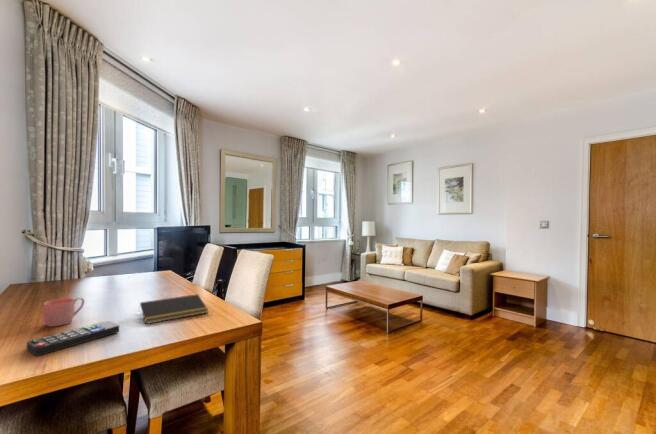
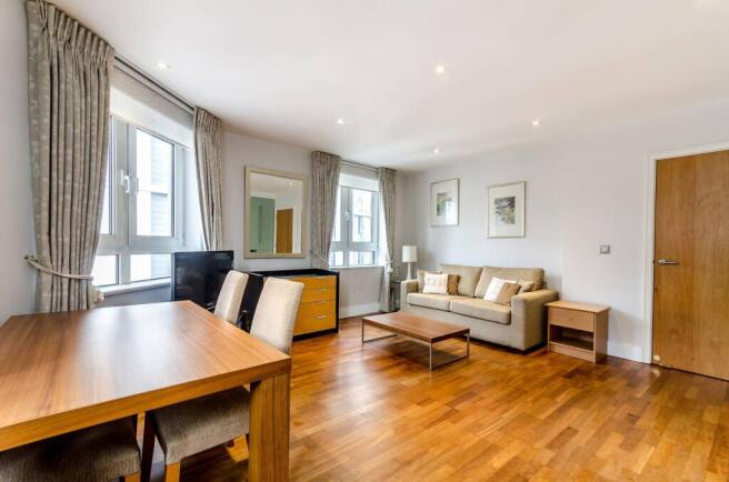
- mug [42,297,85,328]
- remote control [26,320,120,357]
- notepad [138,293,209,325]
